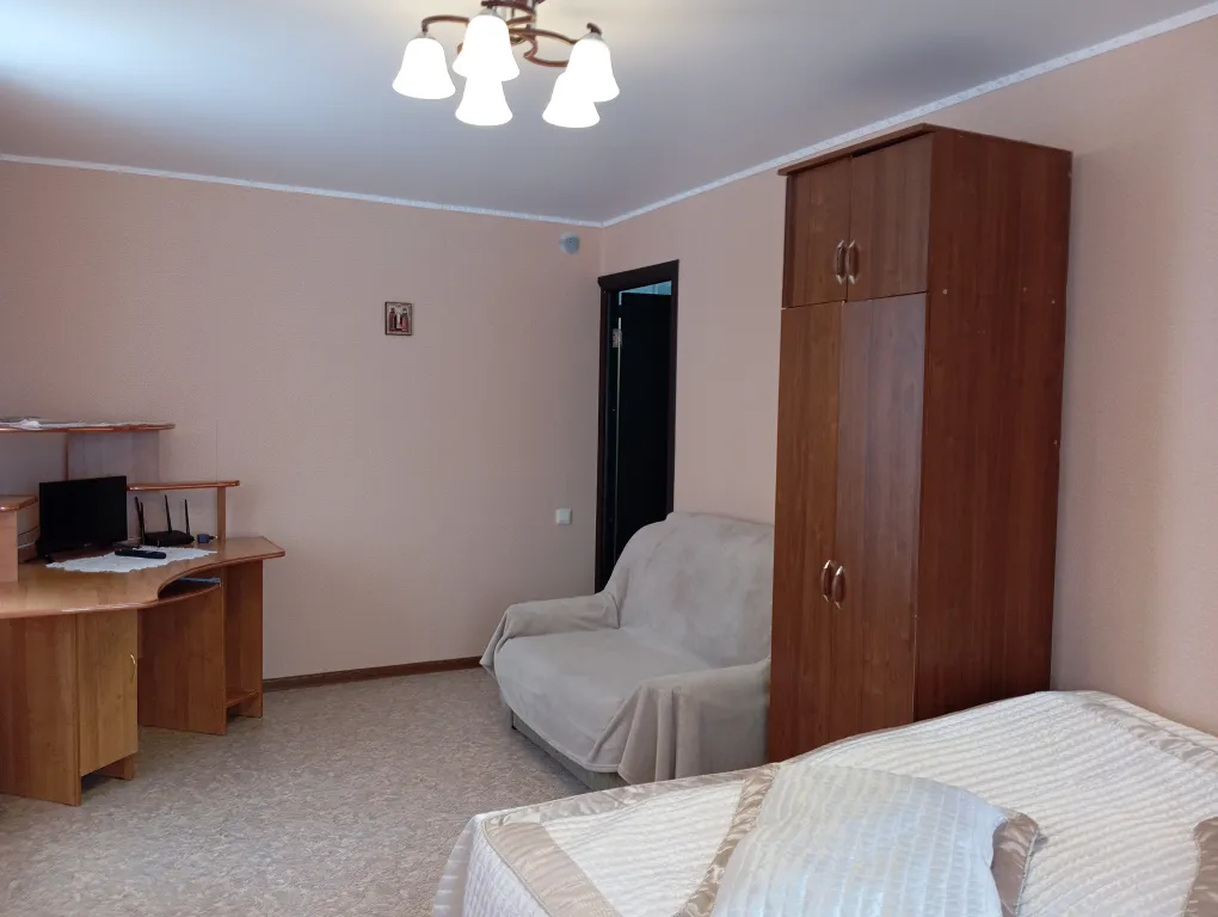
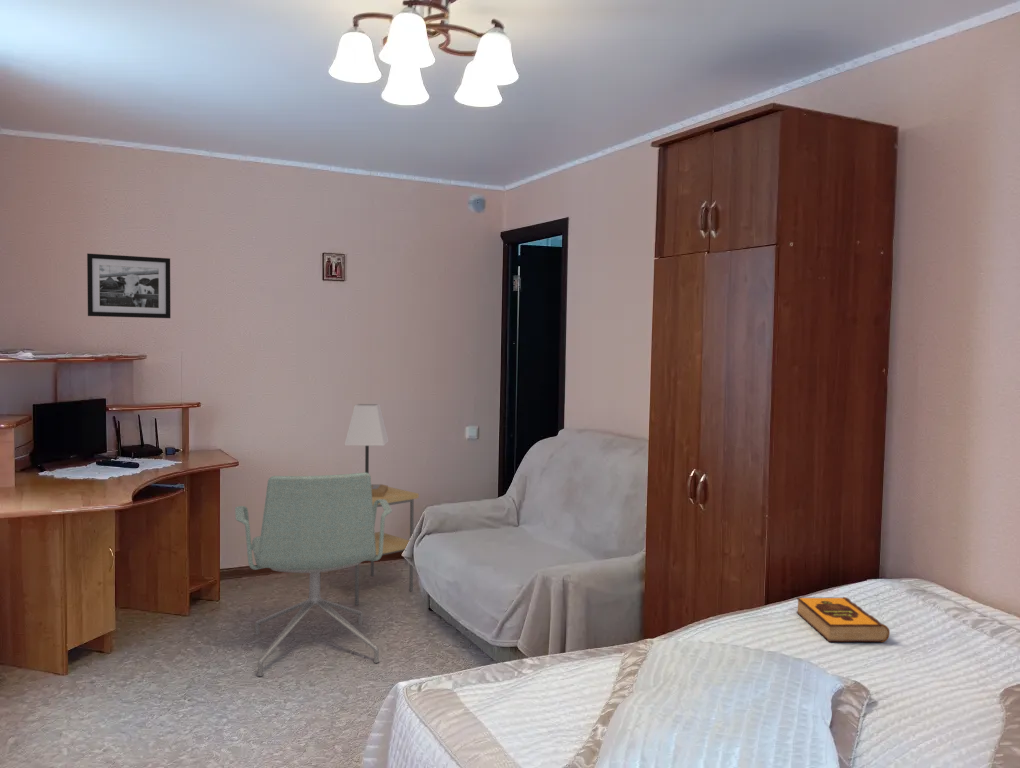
+ side table [320,486,420,606]
+ lamp [344,403,390,497]
+ picture frame [86,252,171,319]
+ hardback book [795,596,891,643]
+ office chair [234,471,393,677]
